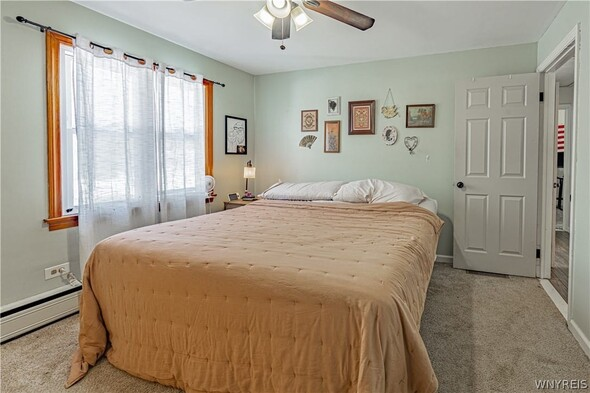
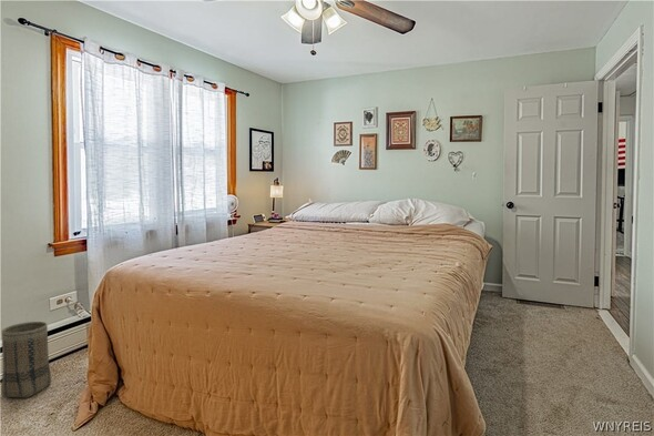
+ basket [0,321,52,398]
